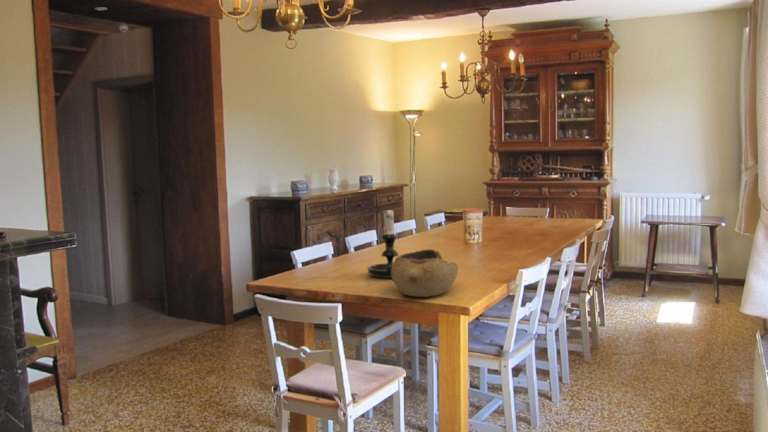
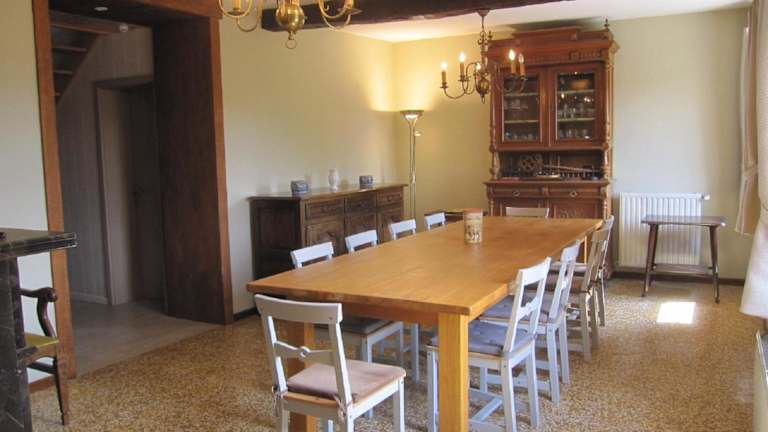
- candle holder [366,205,399,279]
- bowl [391,248,459,298]
